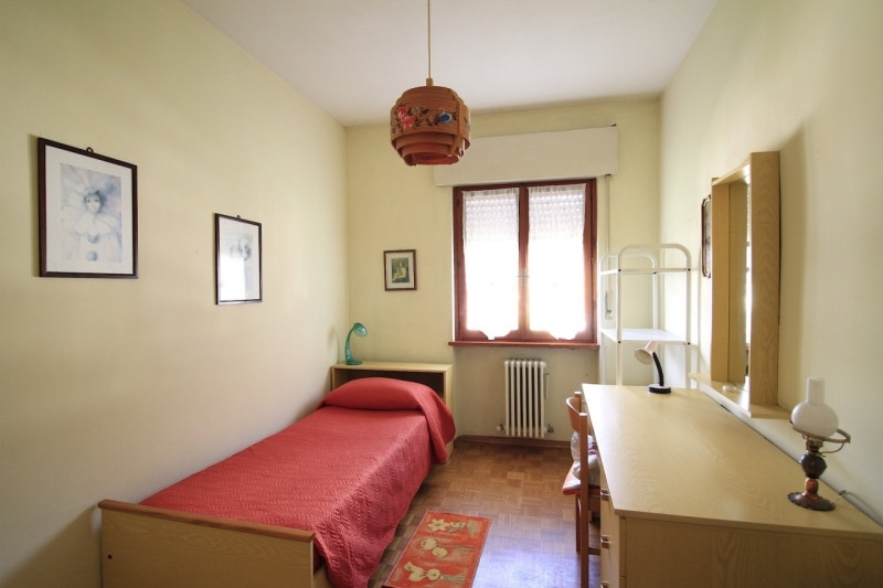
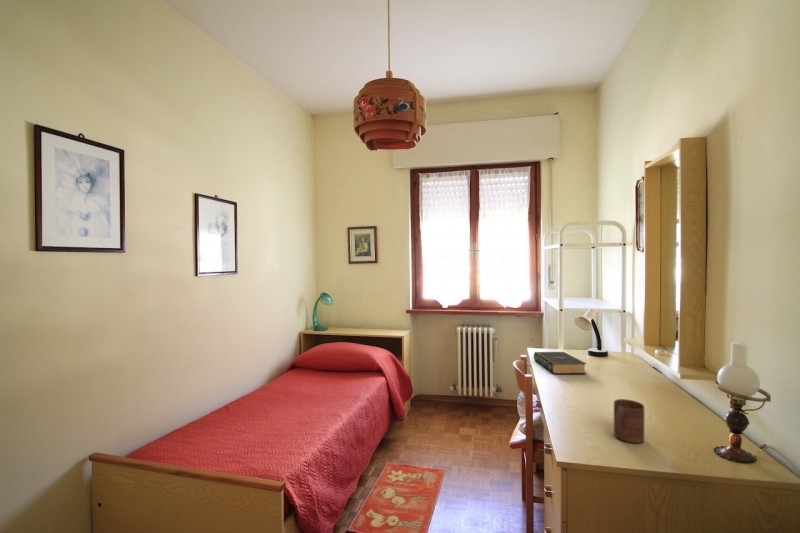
+ cup [613,398,645,444]
+ book [533,351,588,375]
